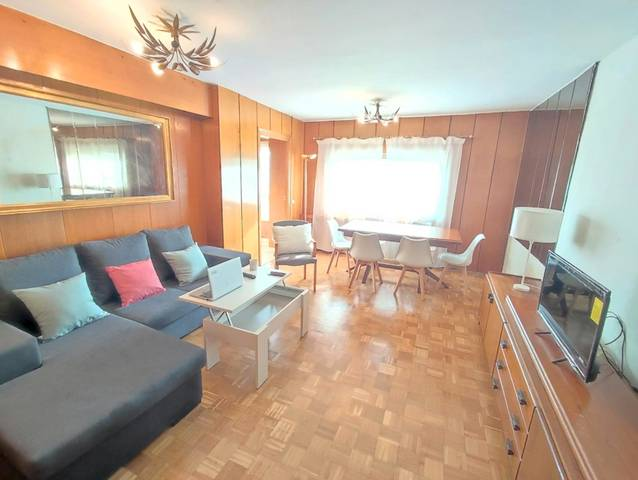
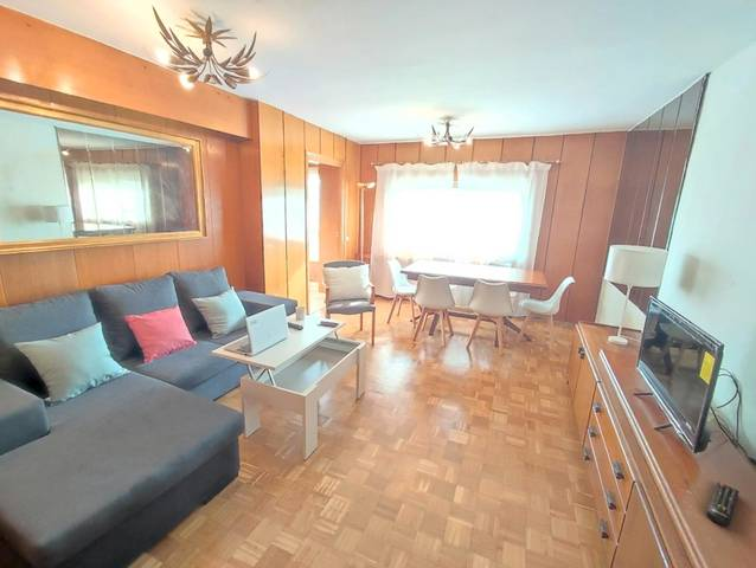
+ remote control [705,480,741,528]
